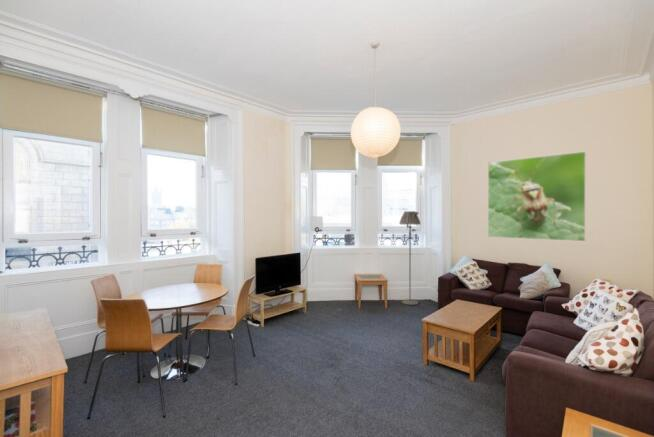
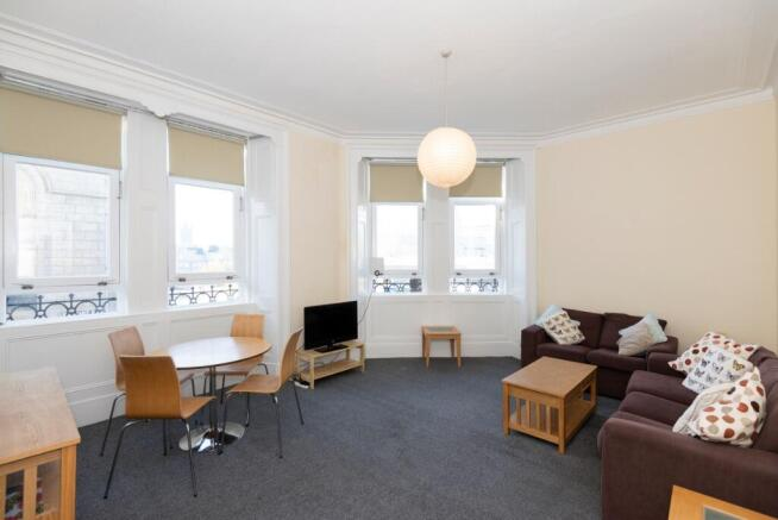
- floor lamp [398,210,422,306]
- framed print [487,151,587,242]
